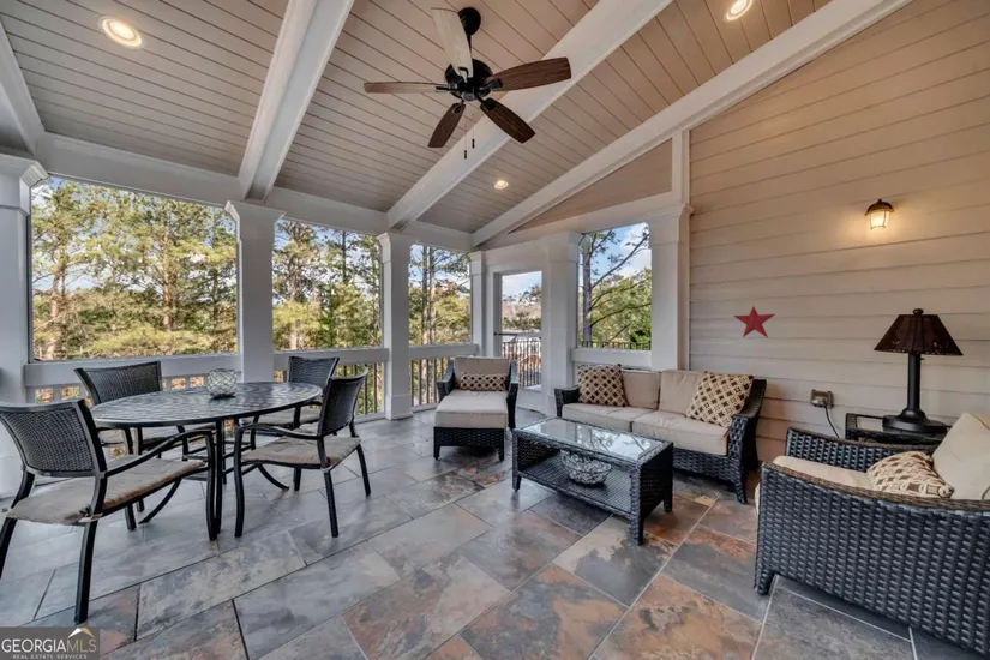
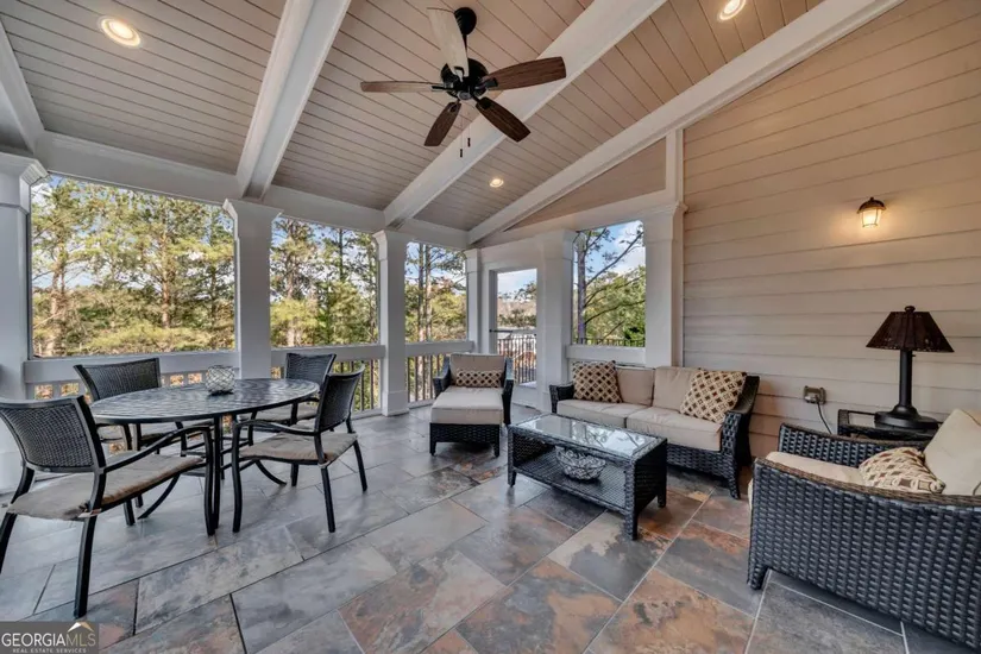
- decorative star [732,305,776,338]
